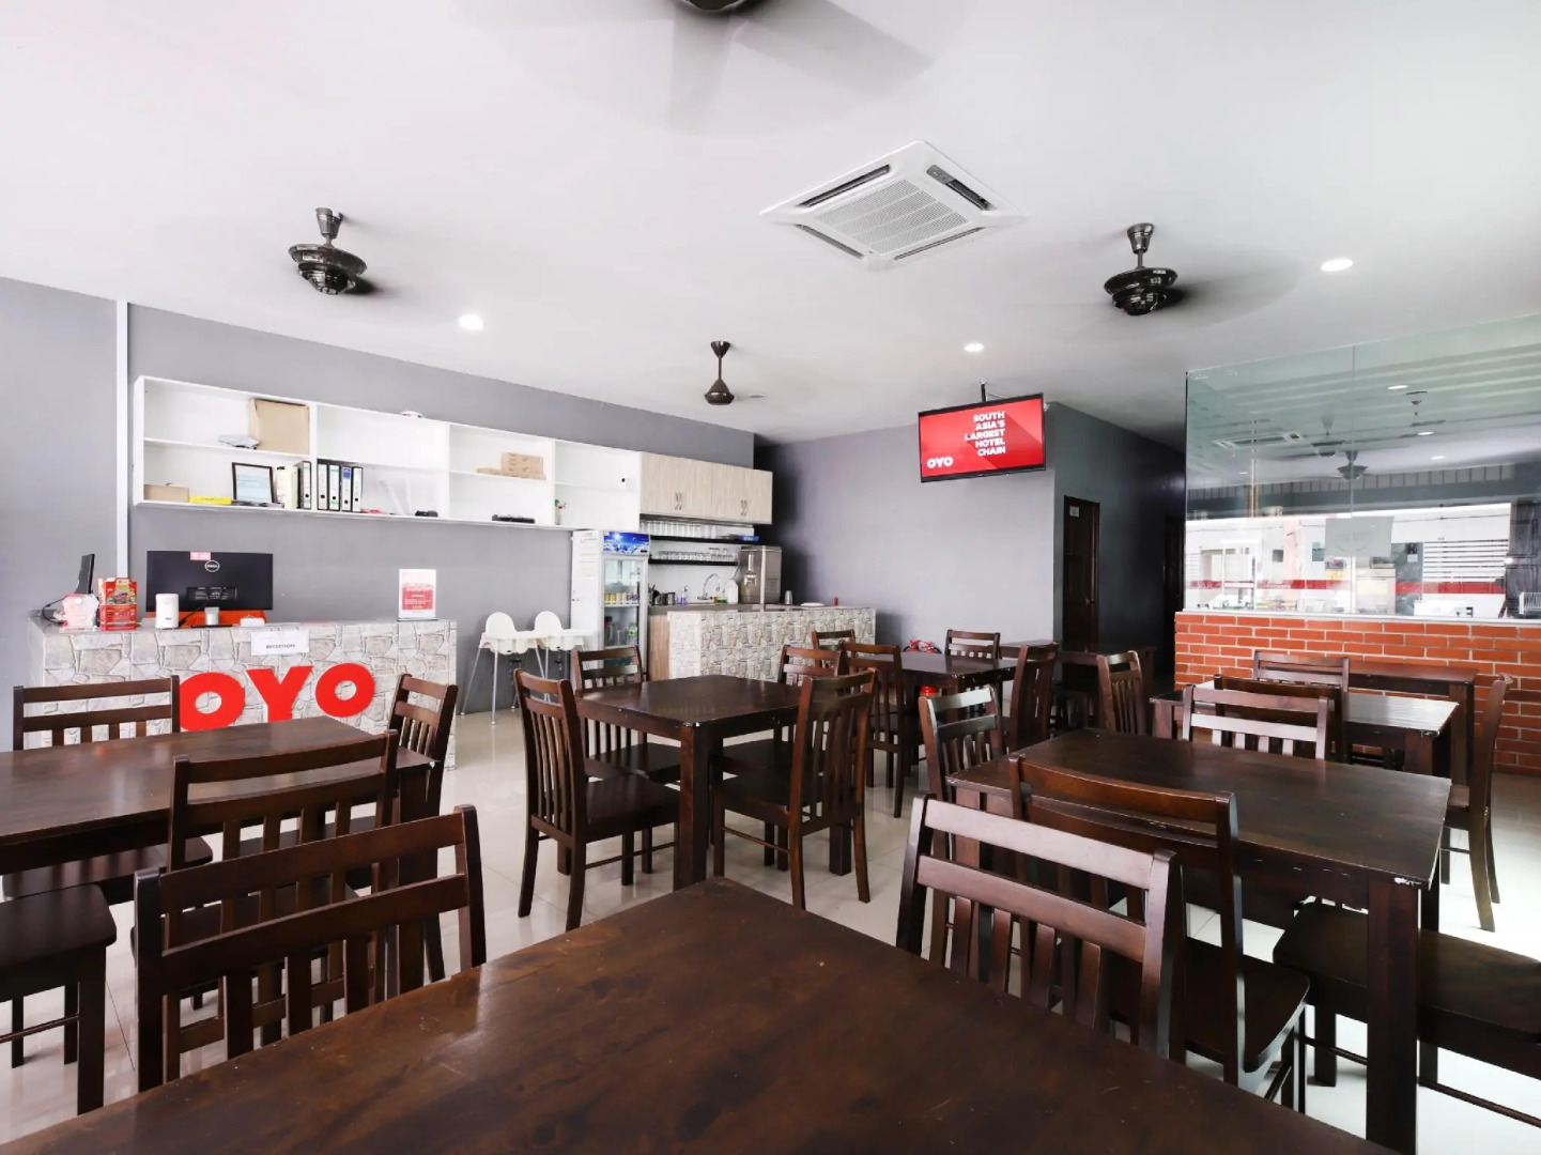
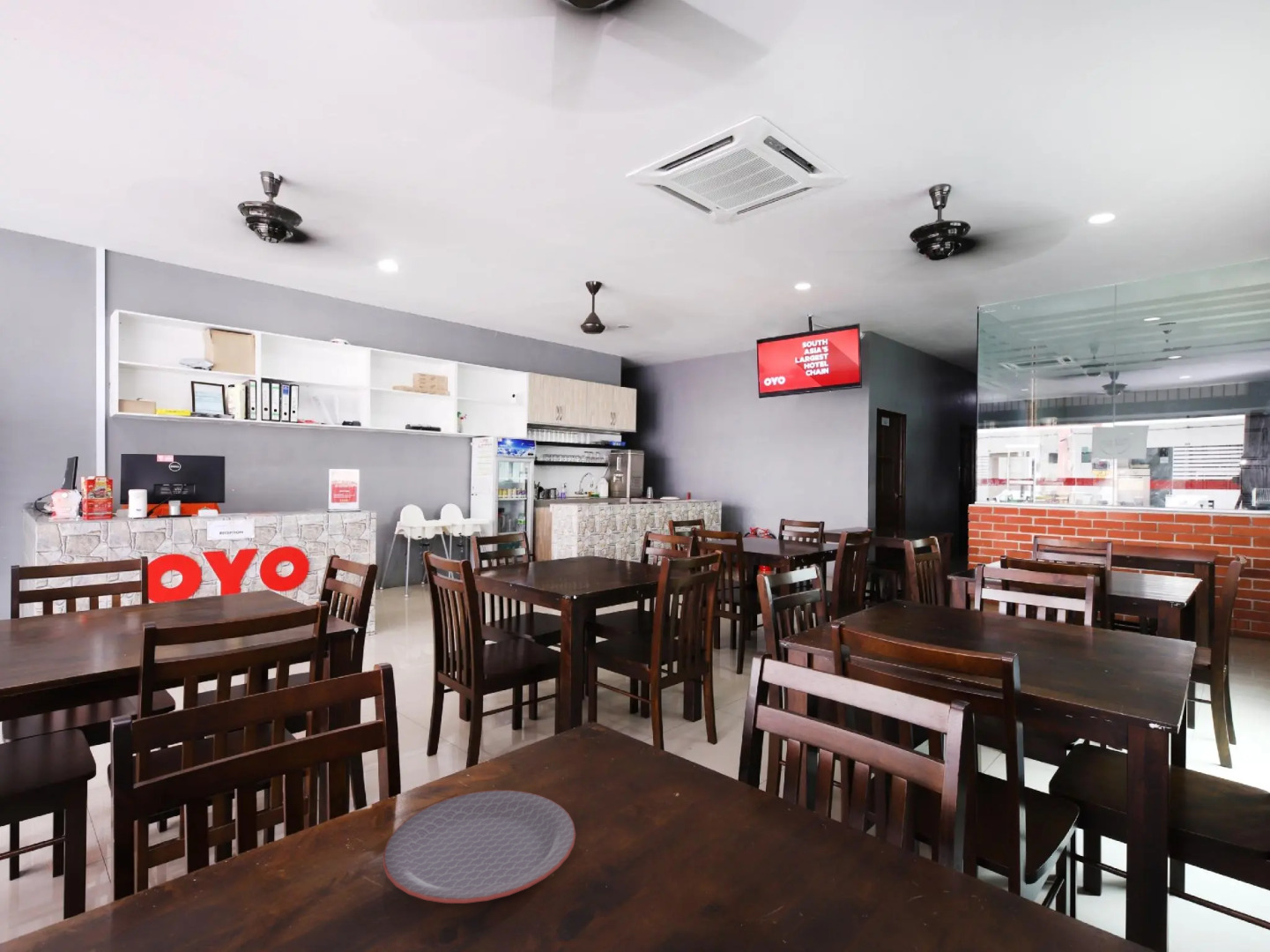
+ plate [382,789,576,904]
